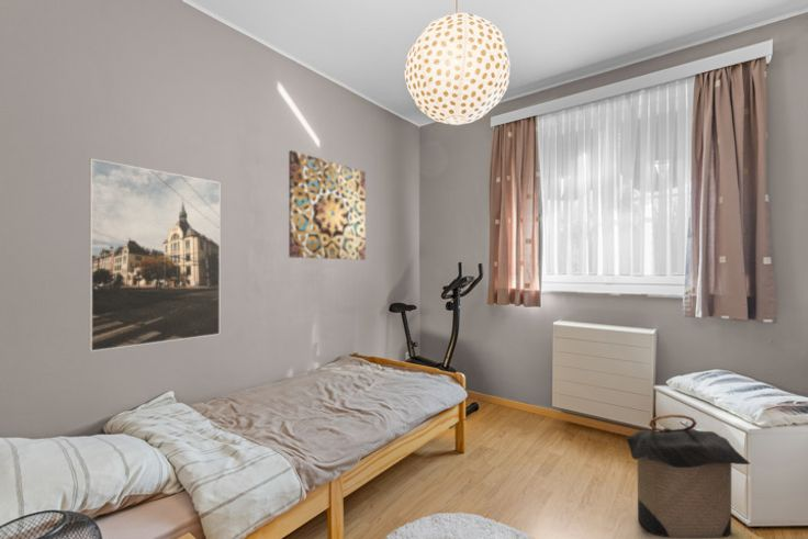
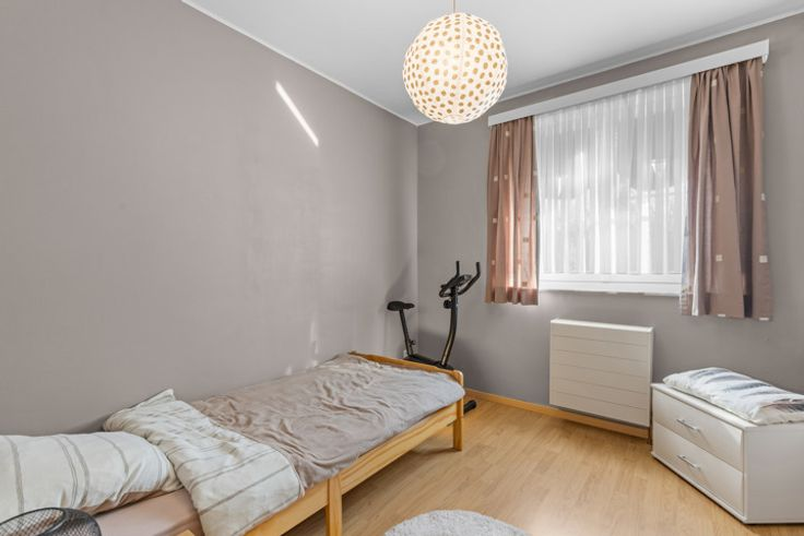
- wall art [288,149,367,261]
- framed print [88,158,221,352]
- laundry hamper [625,413,752,539]
